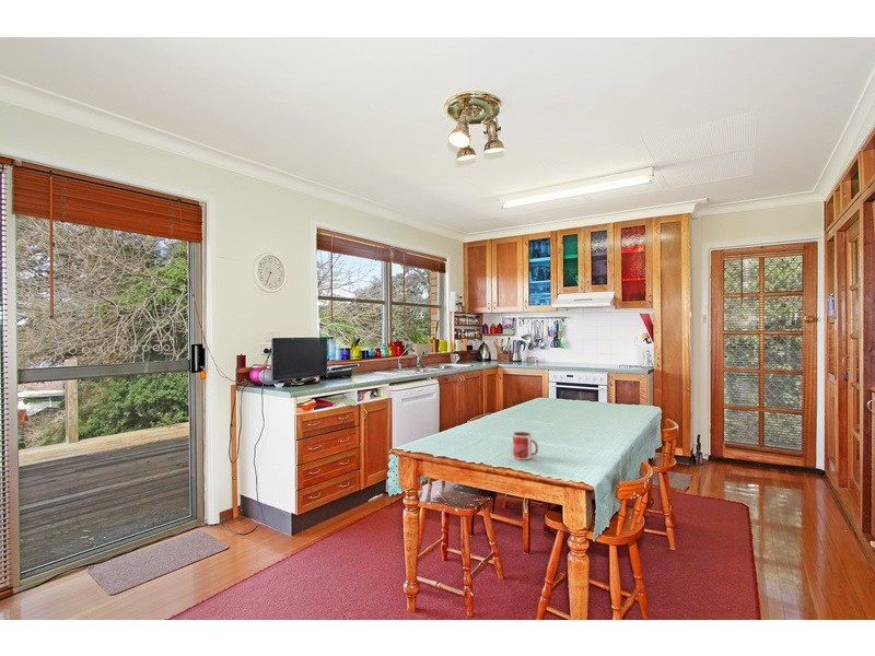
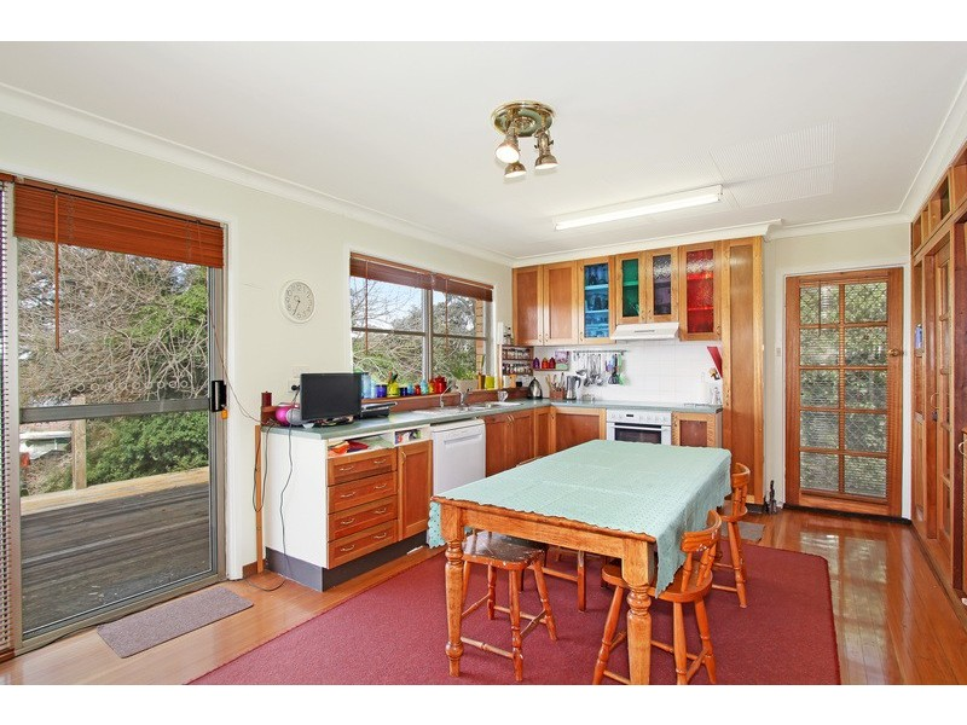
- mug [512,431,539,460]
